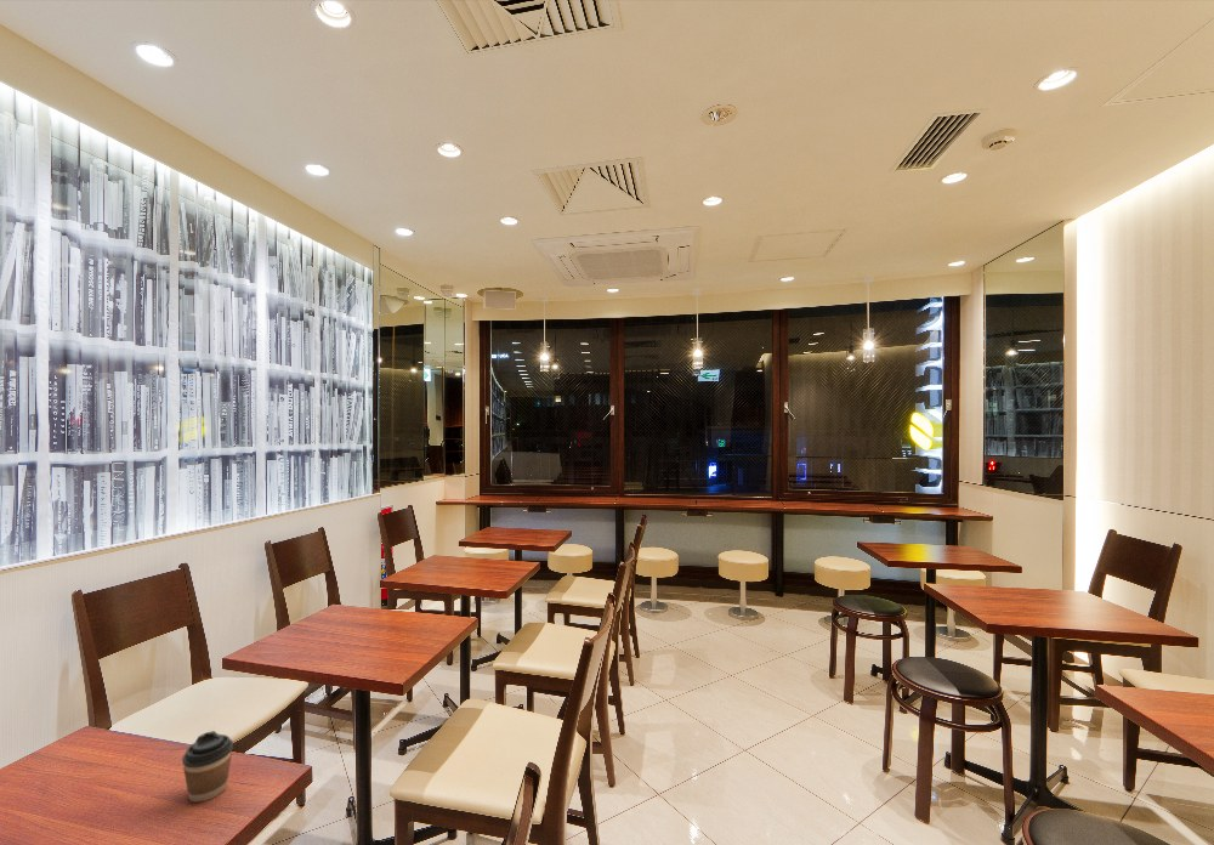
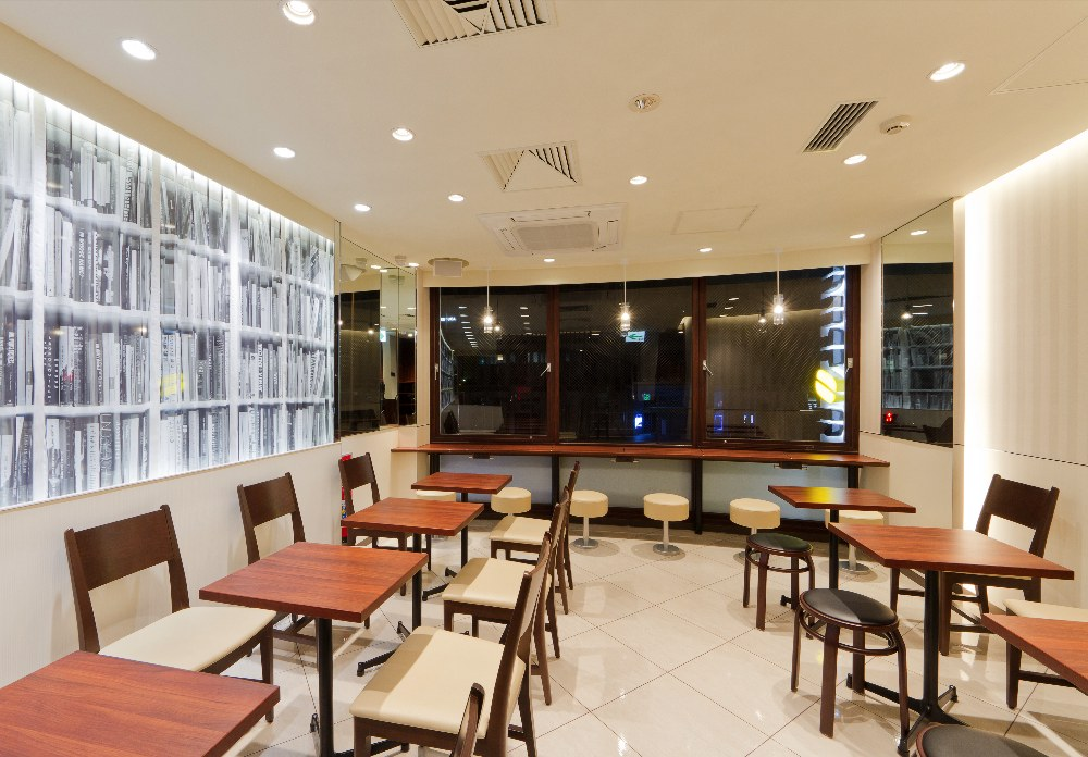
- coffee cup [181,730,234,804]
